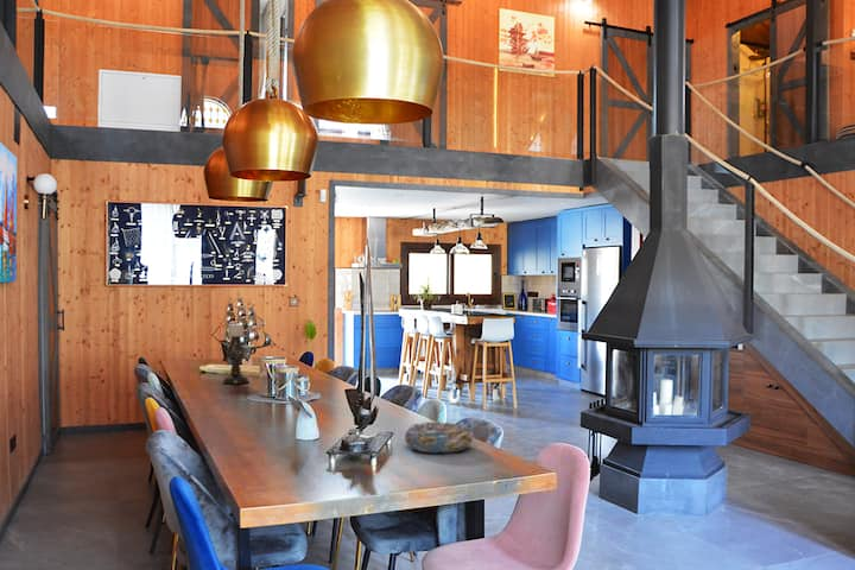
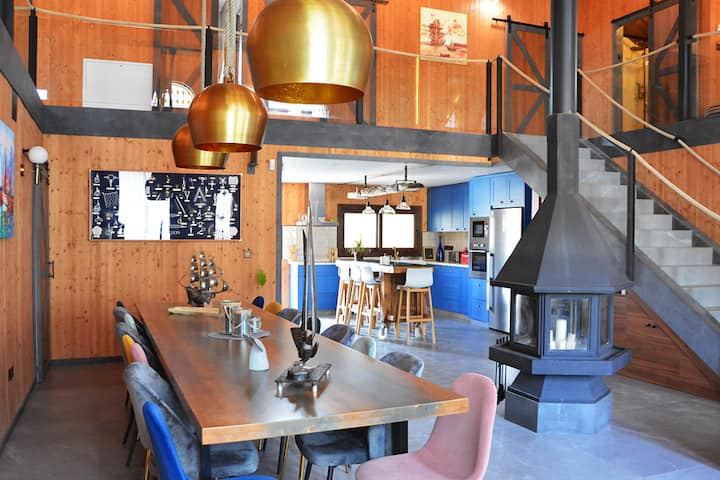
- decorative bowl [404,420,474,454]
- candle holder [221,321,251,385]
